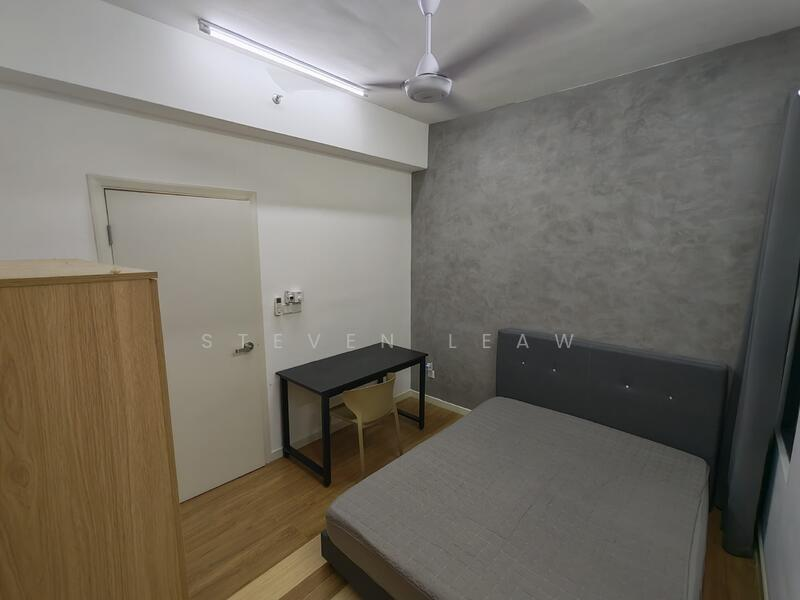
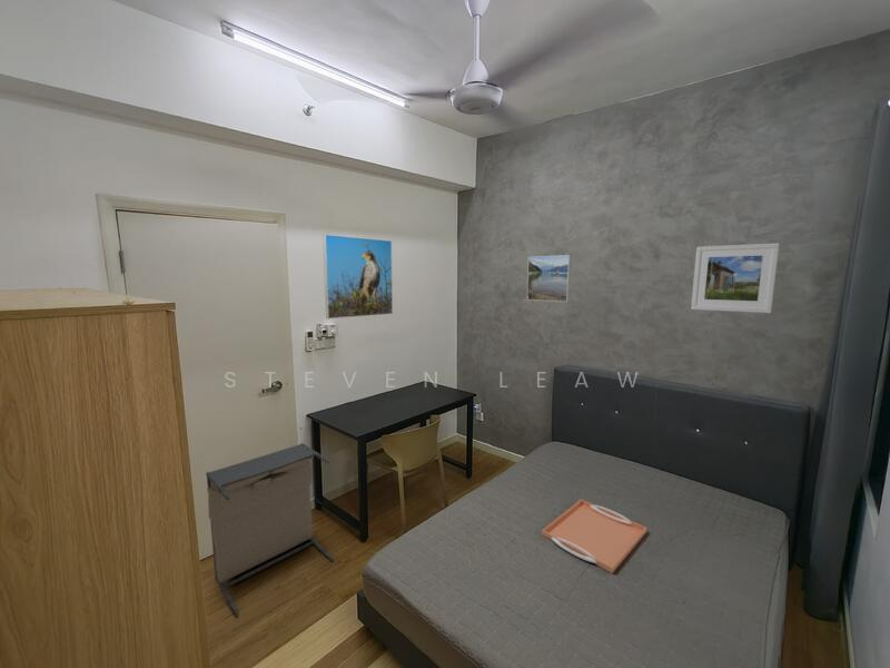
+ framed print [690,242,781,314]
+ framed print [322,233,394,320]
+ serving tray [541,498,647,574]
+ laundry hamper [205,442,335,616]
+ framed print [526,254,572,303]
